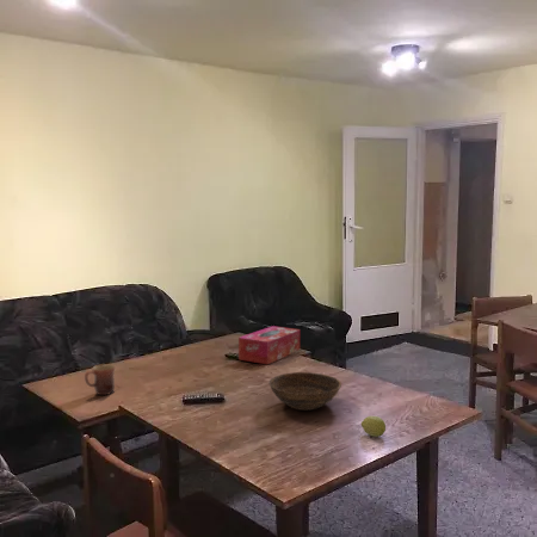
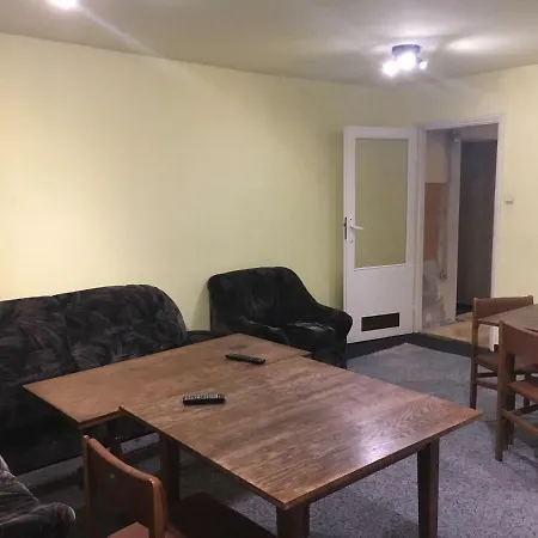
- mug [84,363,117,396]
- tissue box [237,325,301,365]
- fruit [360,415,387,438]
- bowl [267,371,342,412]
